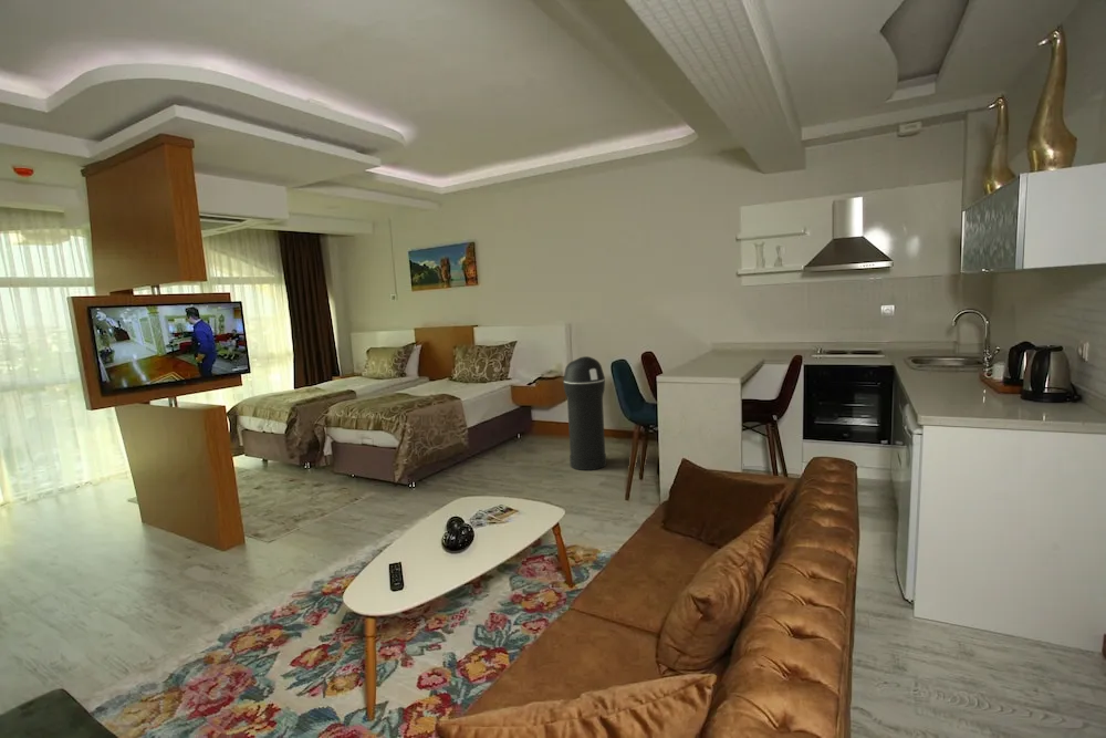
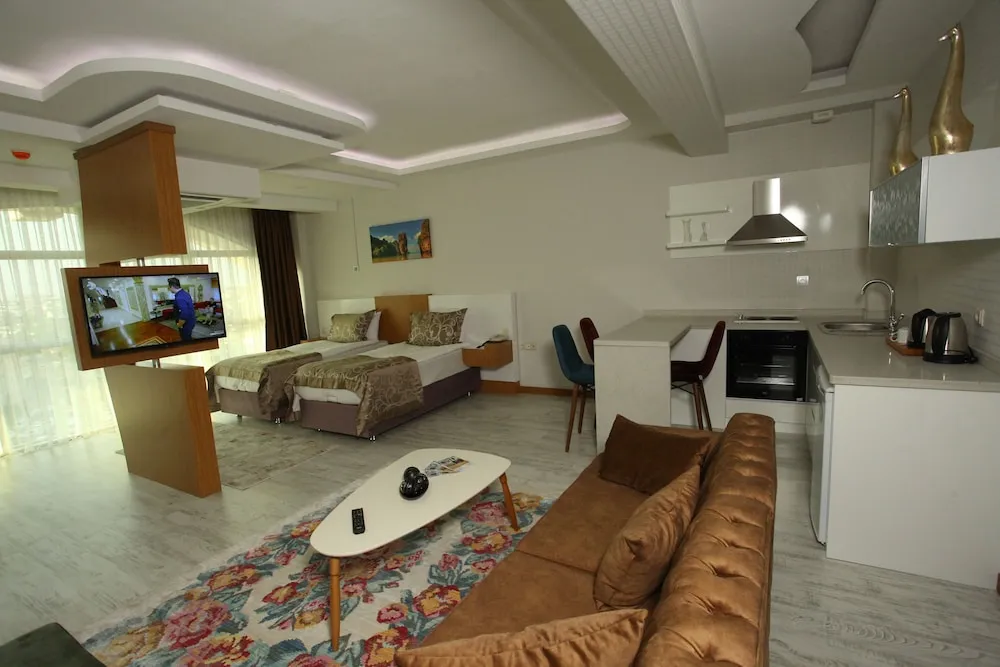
- trash can [562,355,607,471]
